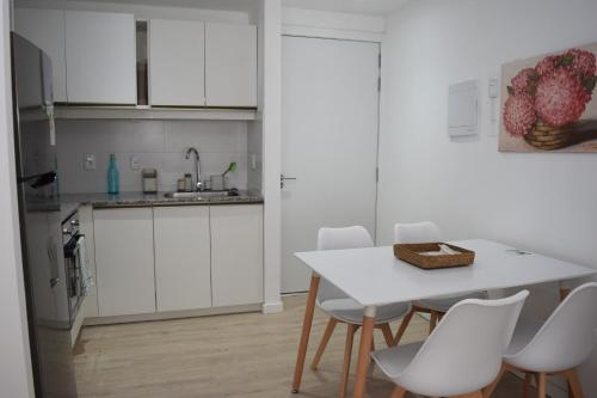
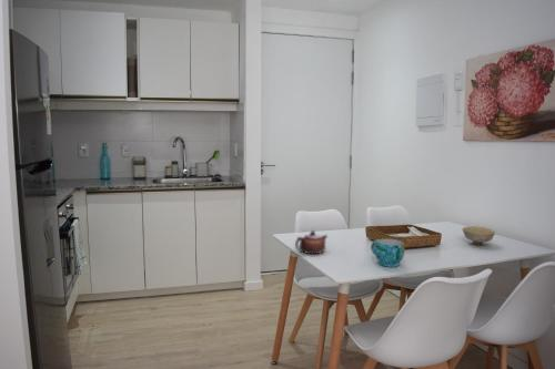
+ bowl [461,225,497,246]
+ cup [370,238,405,268]
+ teapot [294,229,329,255]
